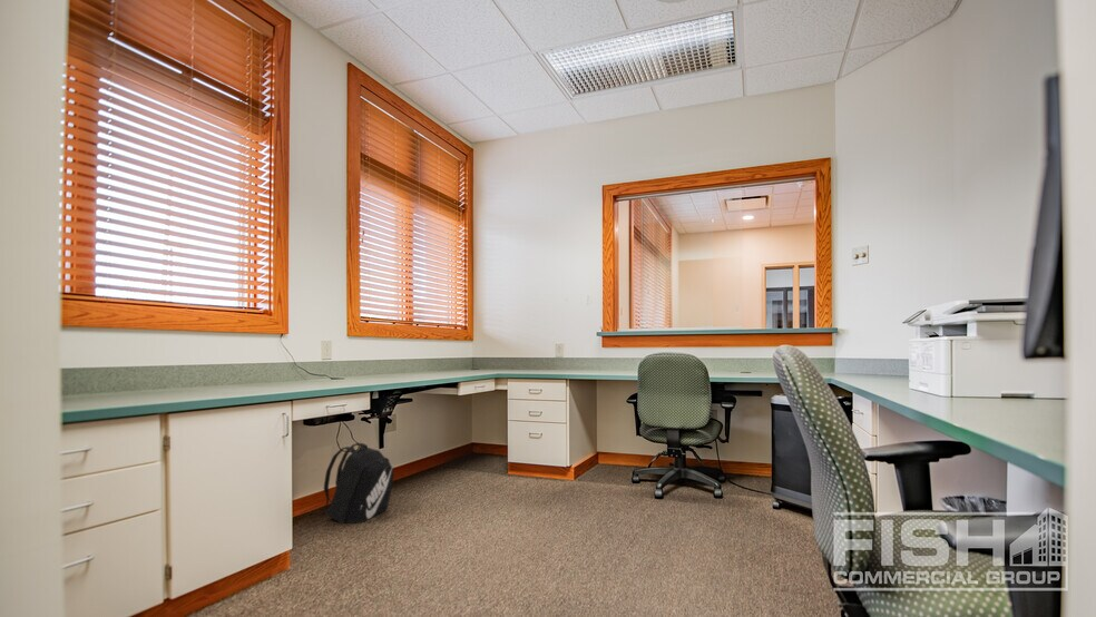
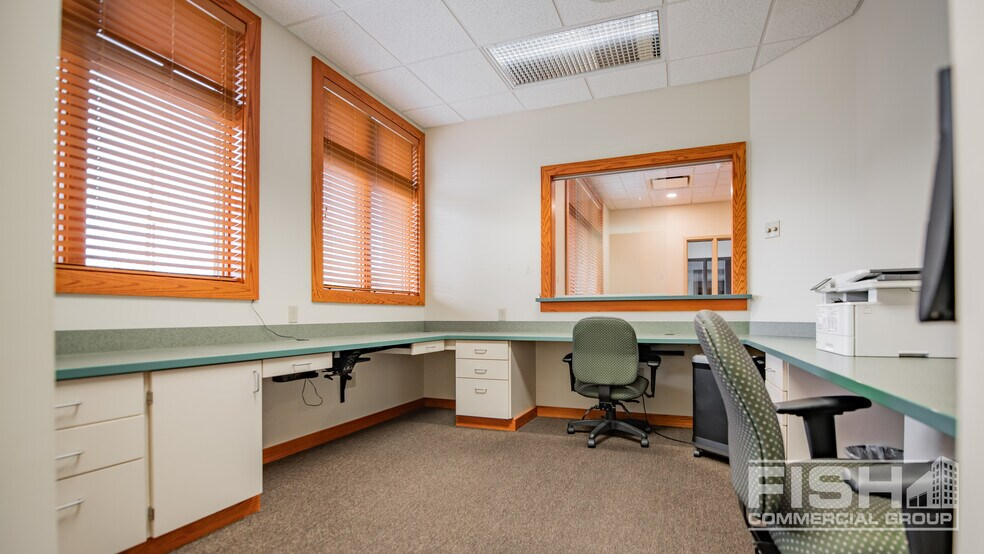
- backpack [321,442,394,525]
